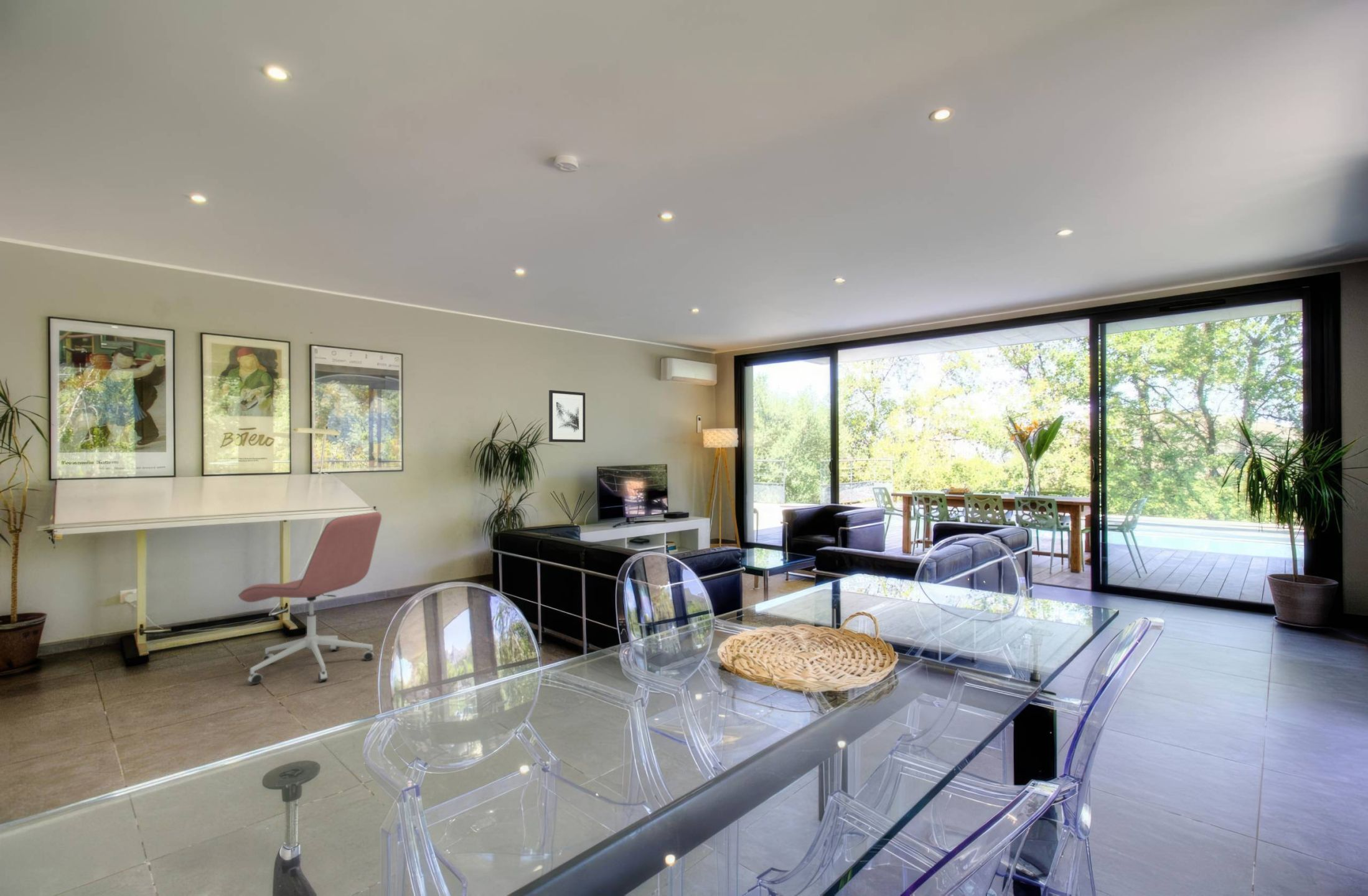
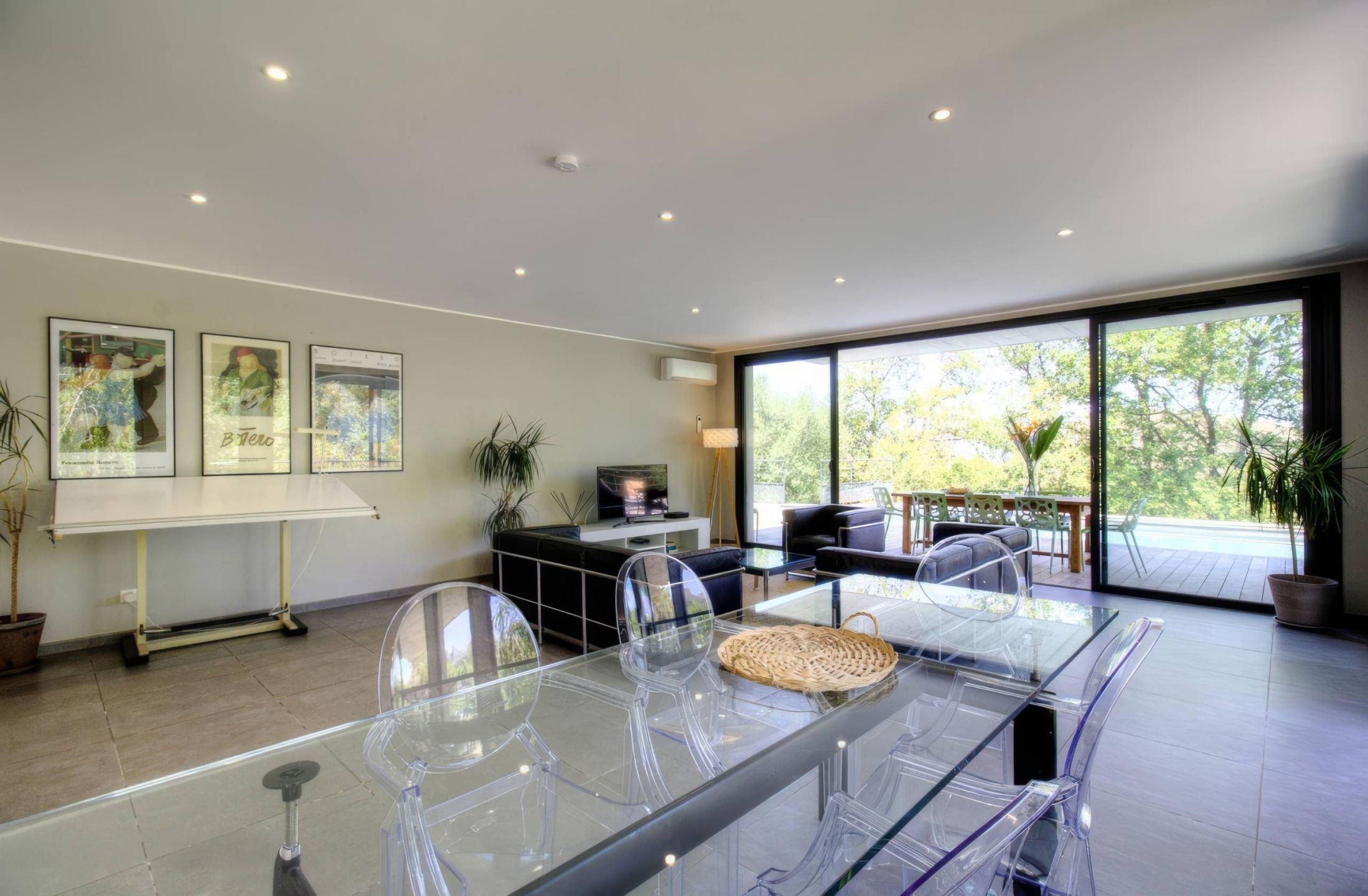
- wall art [548,390,586,443]
- office chair [238,511,382,684]
